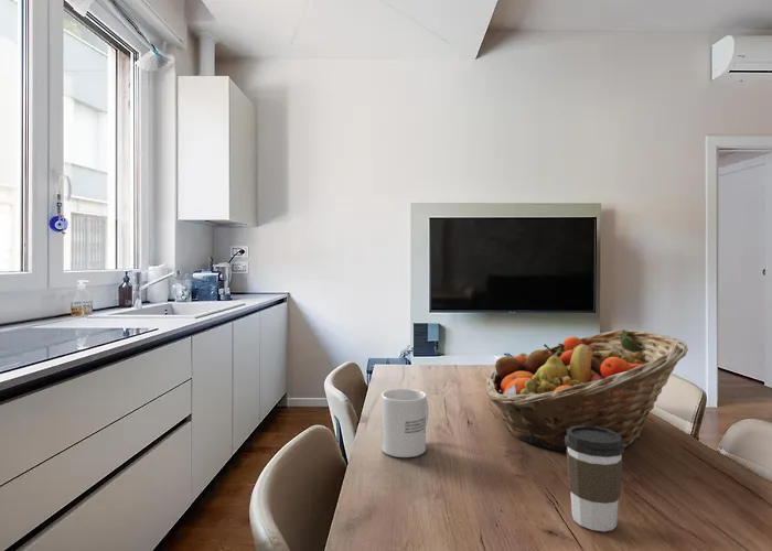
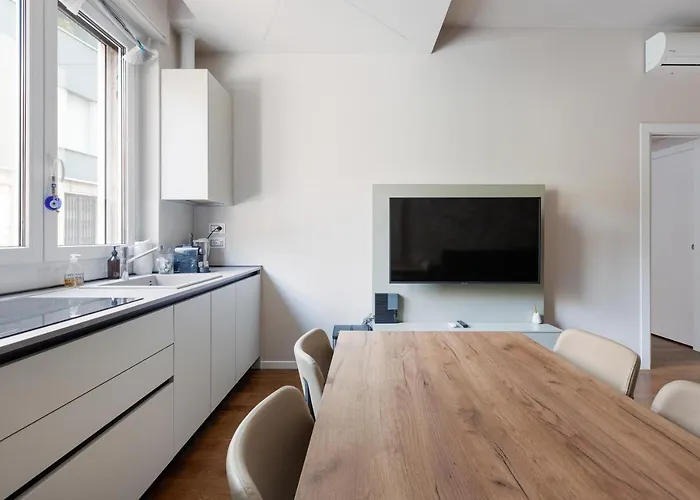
- mug [380,388,430,458]
- coffee cup [565,425,625,532]
- fruit basket [485,328,689,453]
